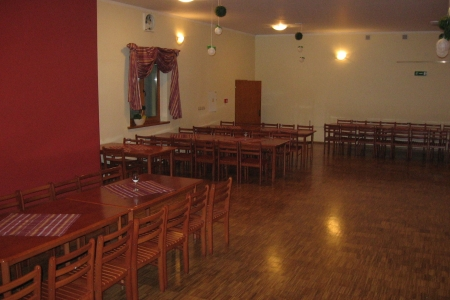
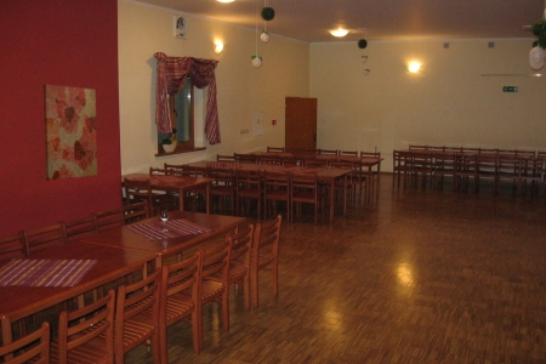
+ wall art [42,84,98,182]
